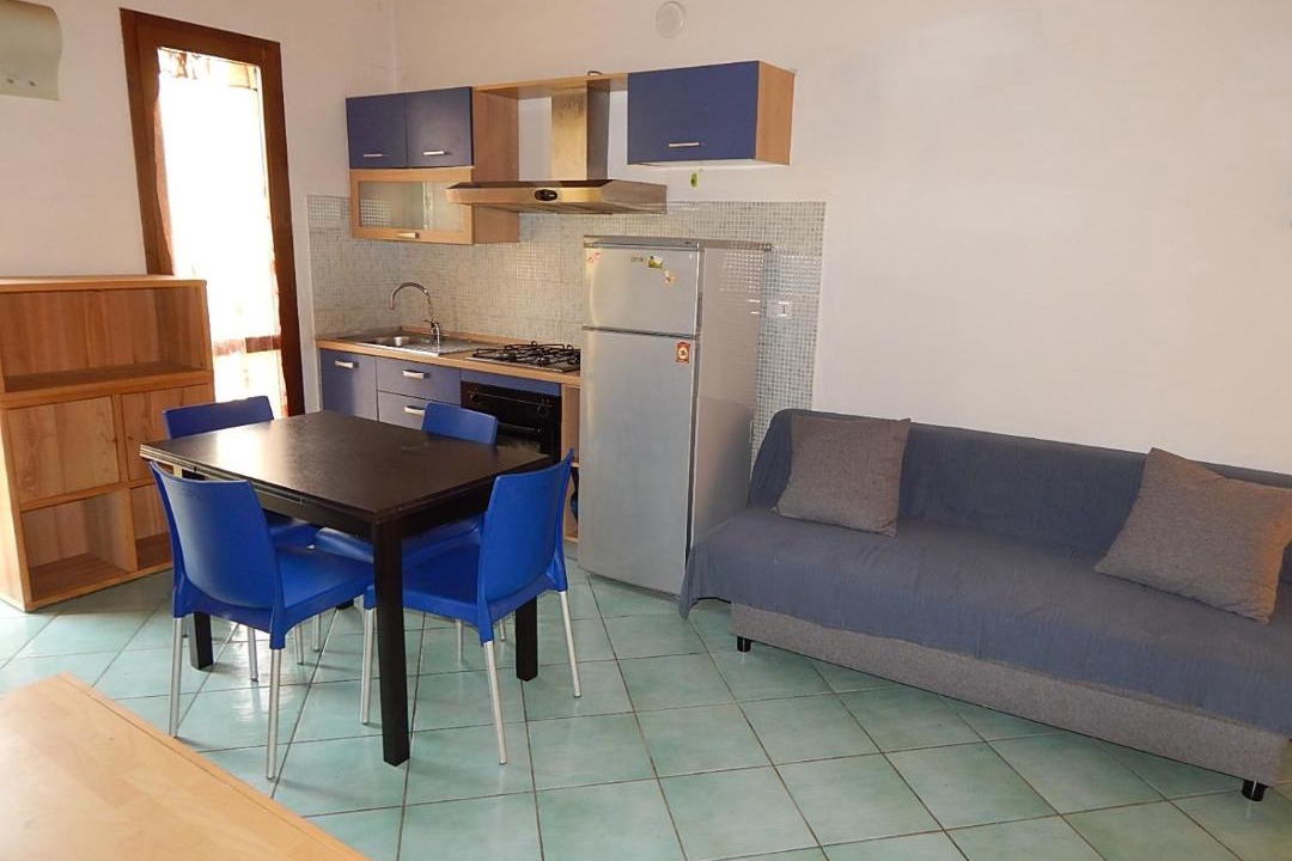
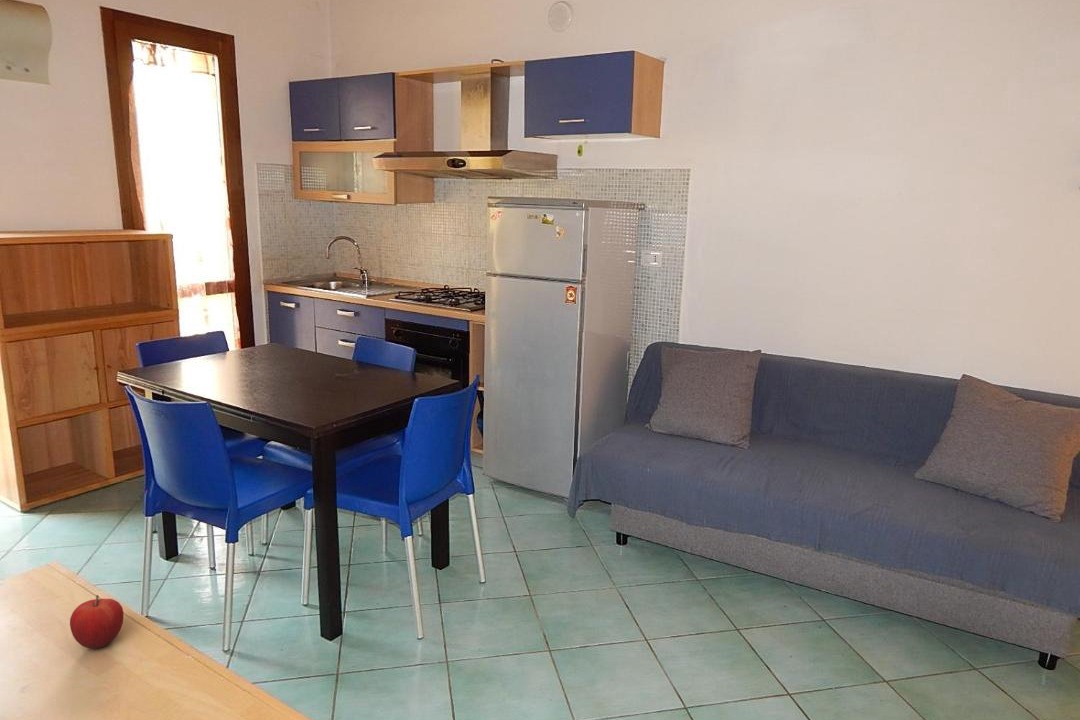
+ fruit [69,594,124,650]
